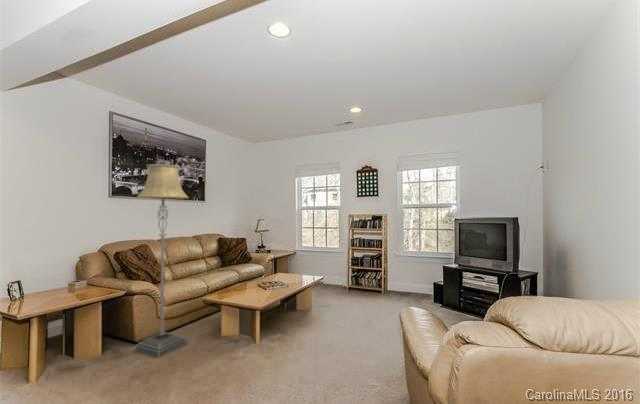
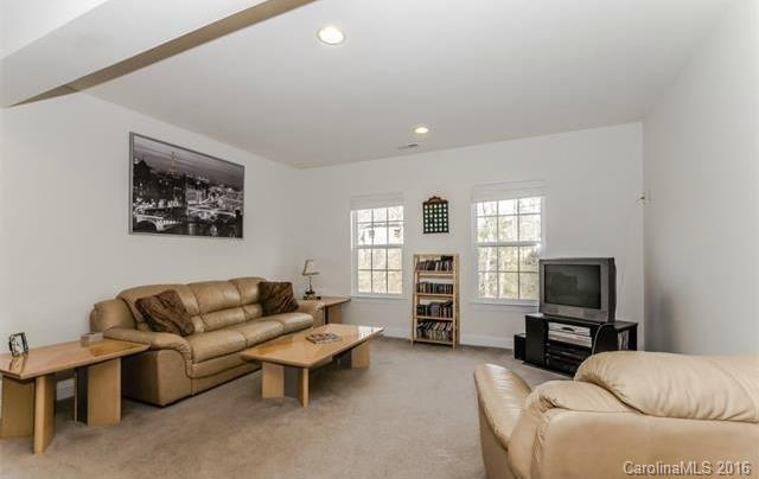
- floor lamp [135,163,189,358]
